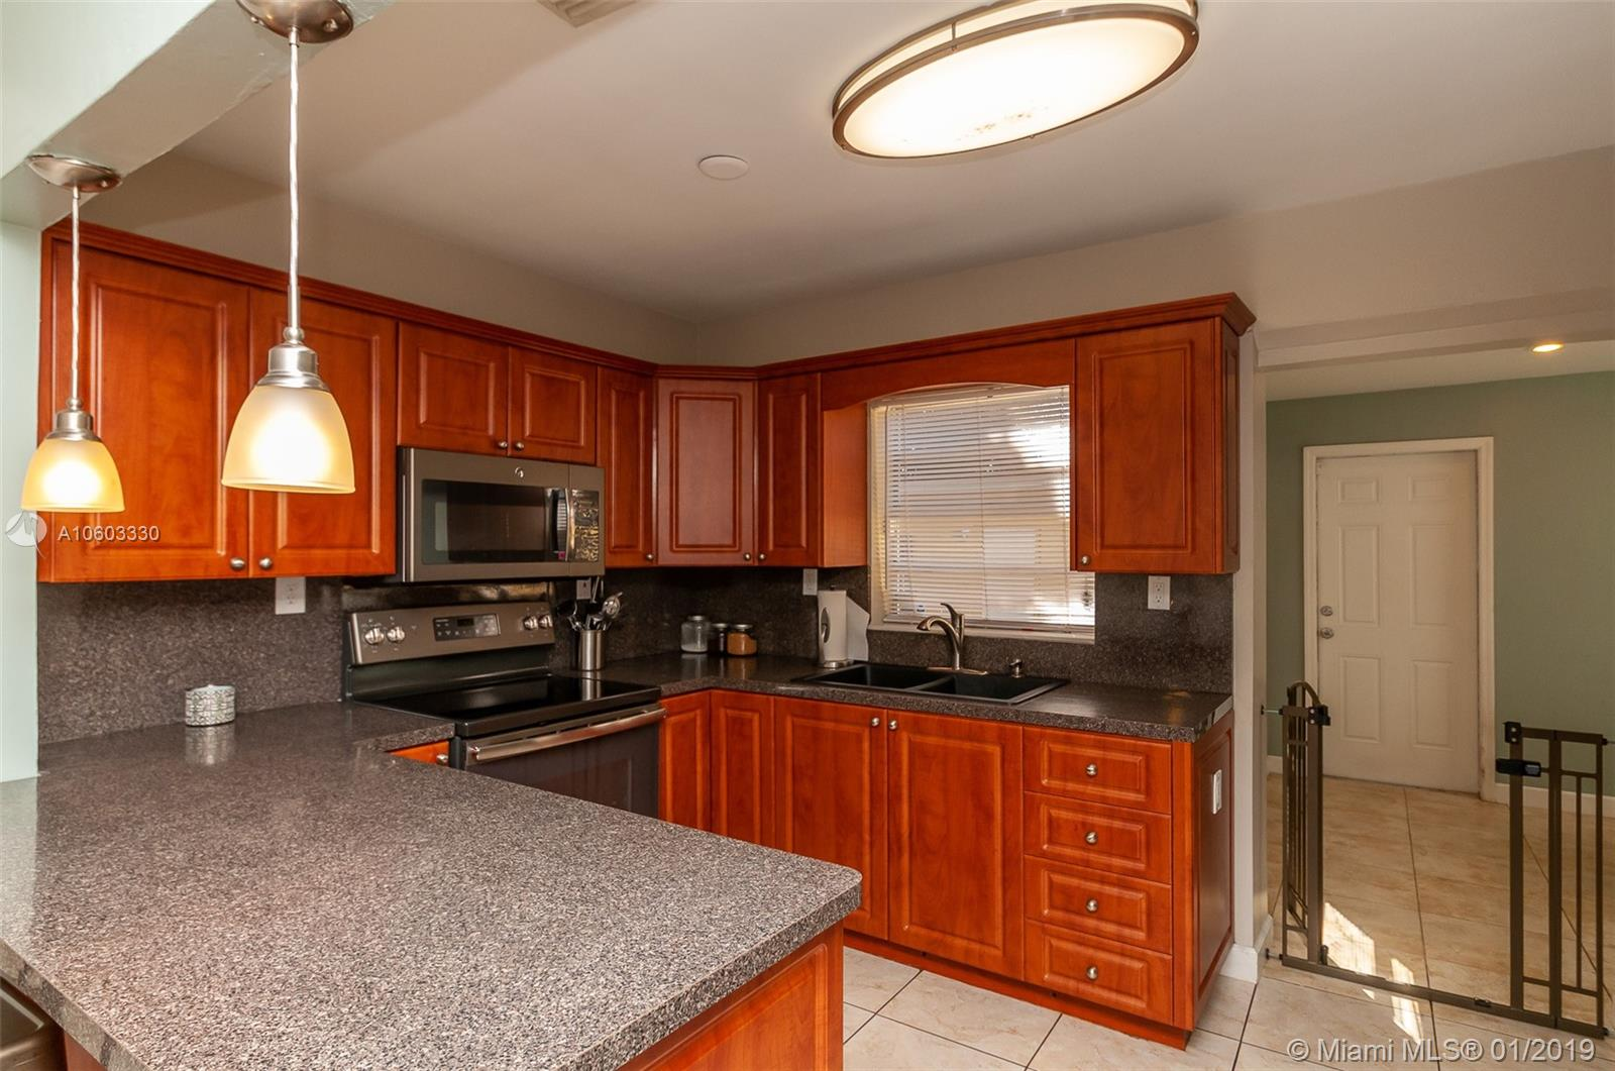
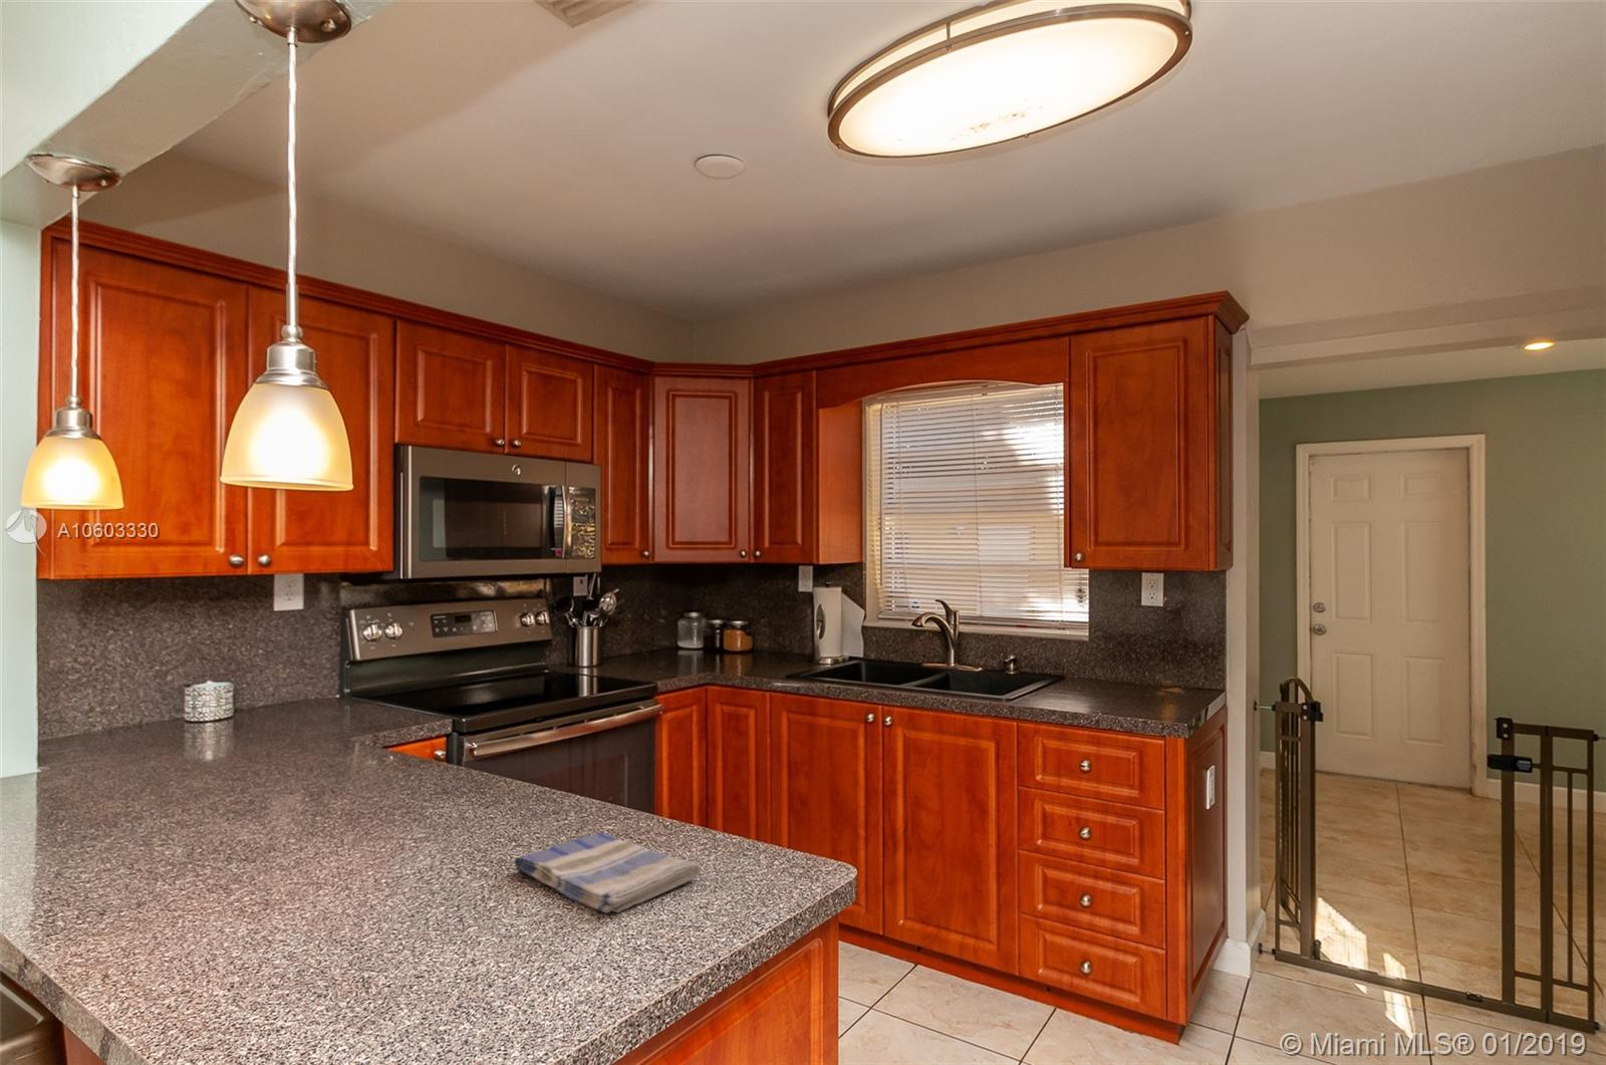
+ dish towel [514,832,701,914]
